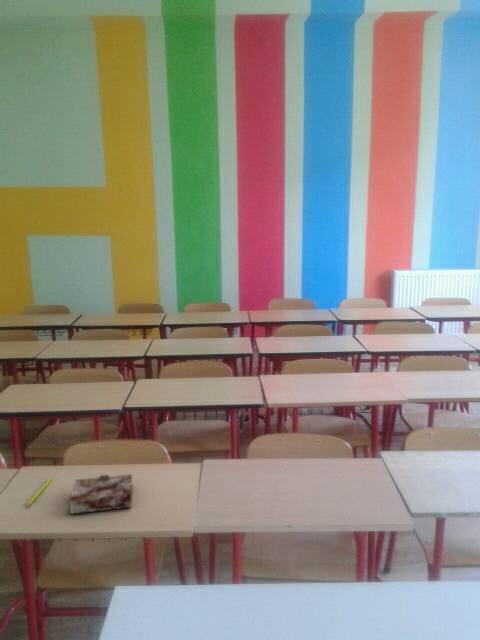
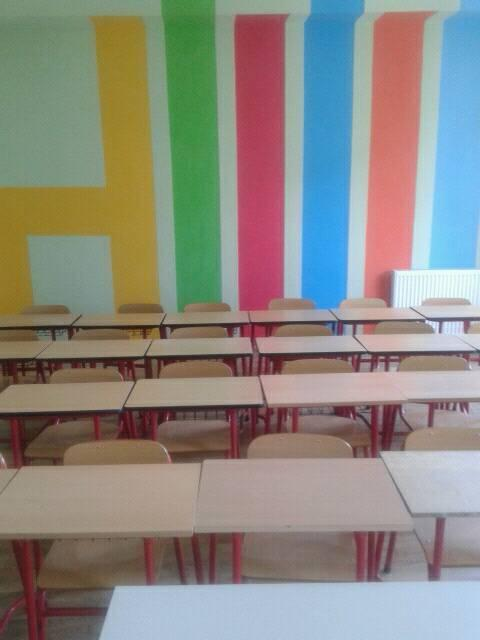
- pencil [26,477,53,507]
- book [68,473,134,515]
